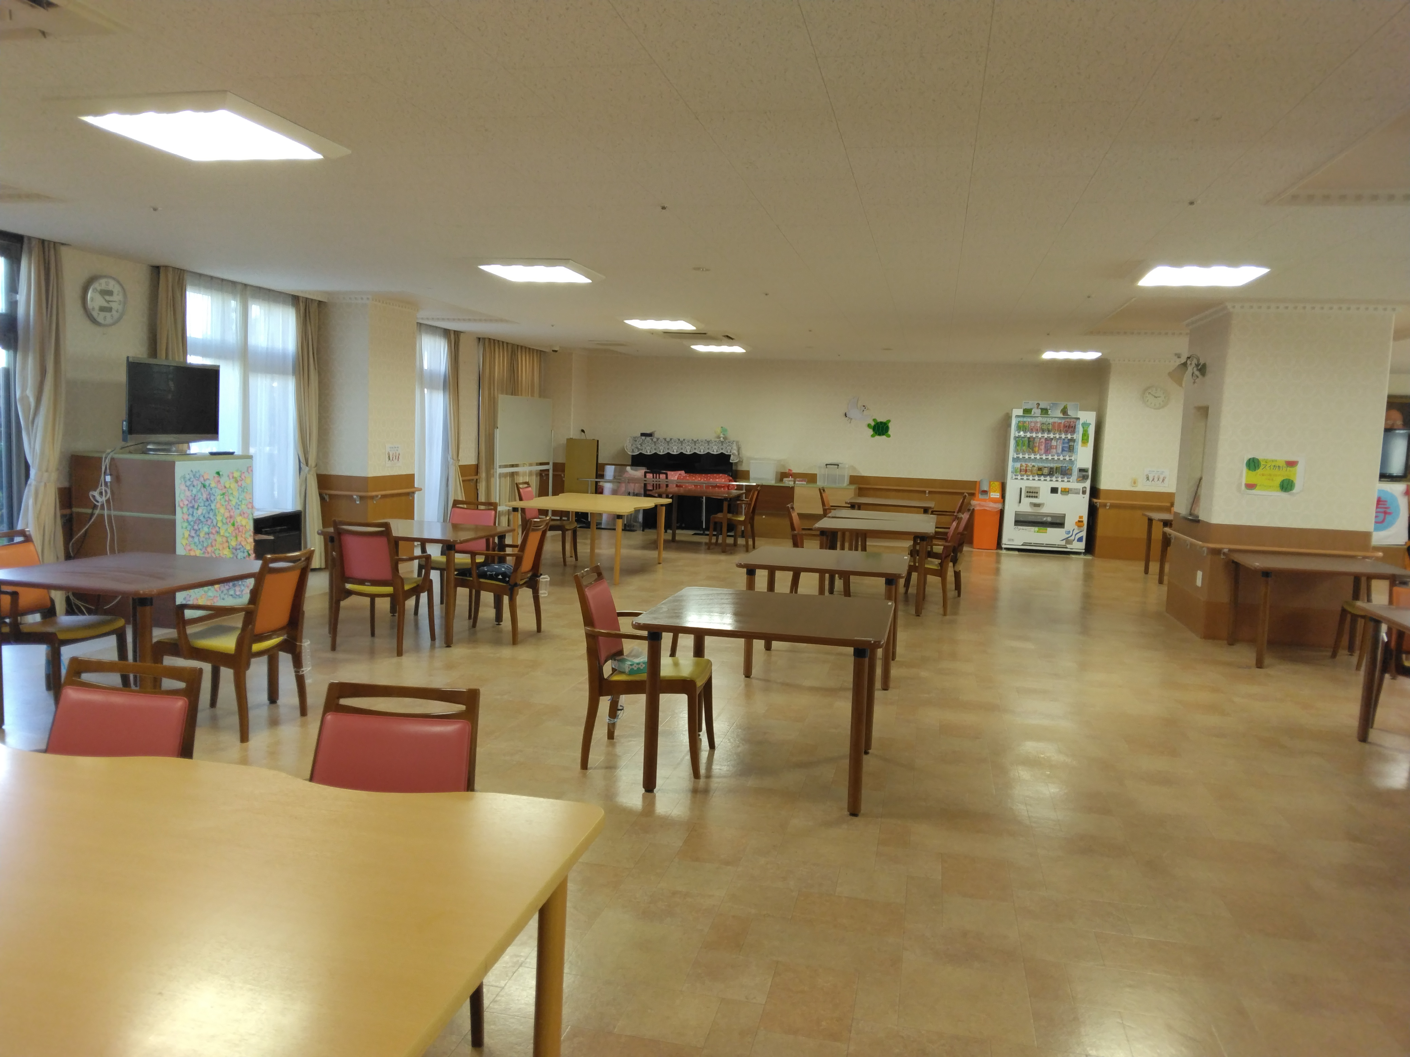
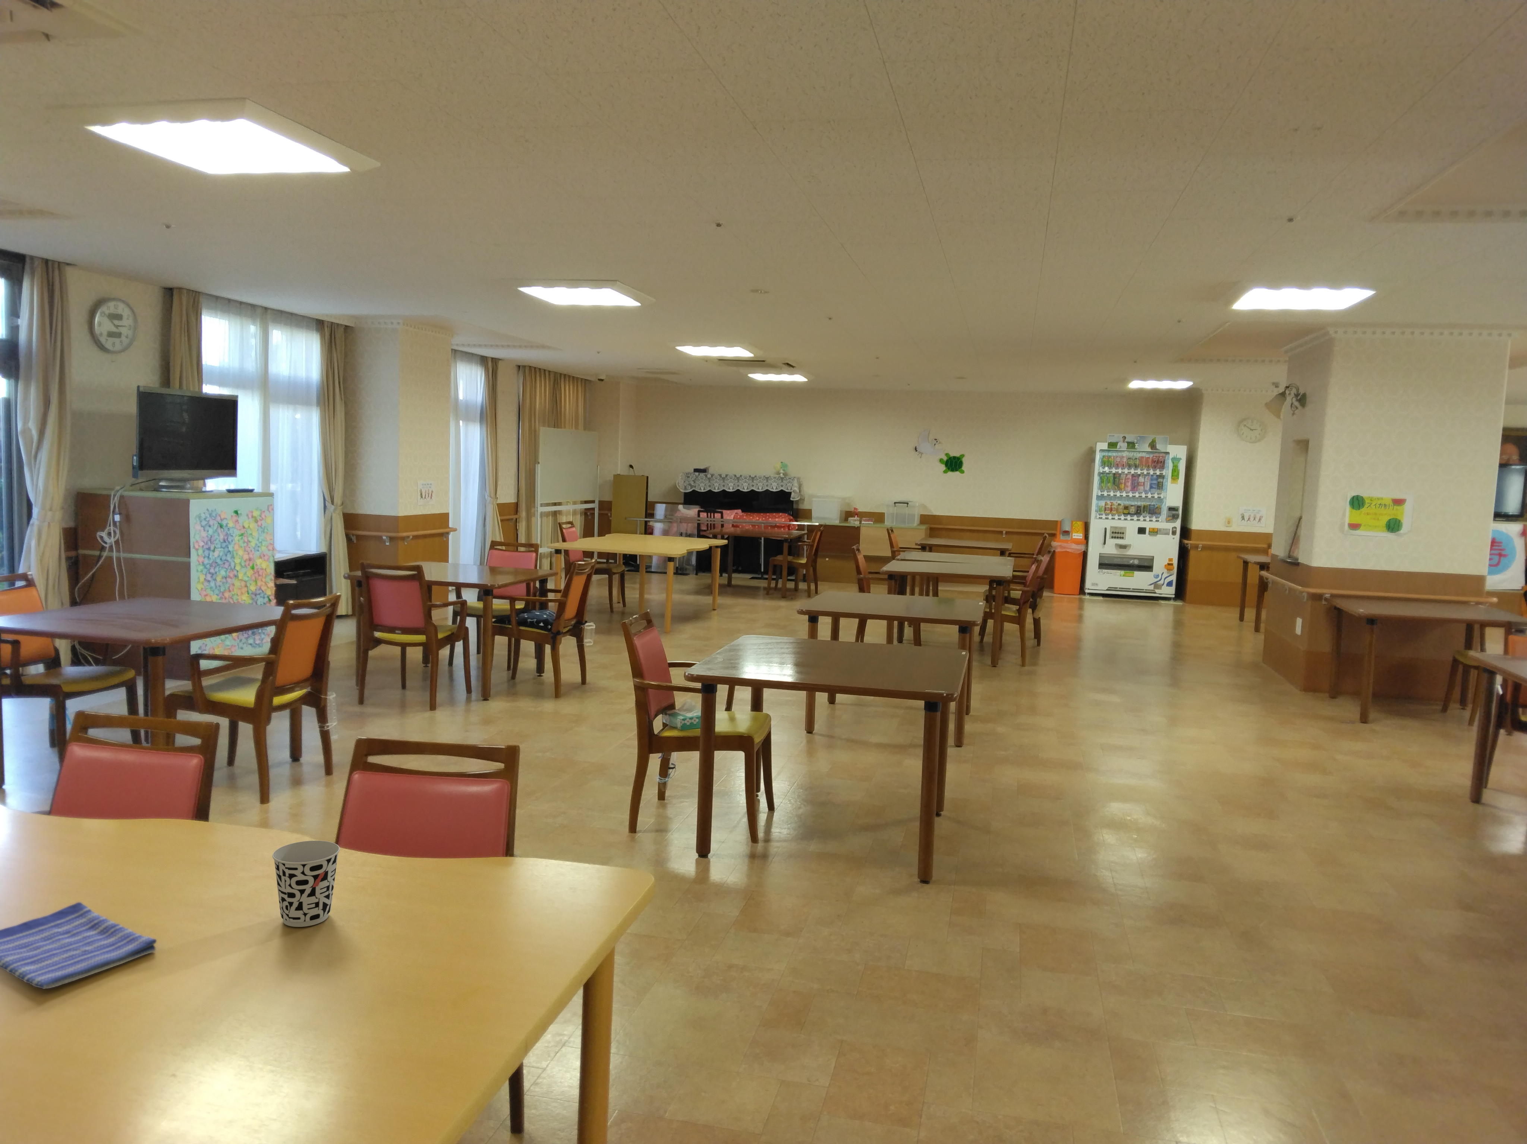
+ cup [272,840,340,928]
+ dish towel [0,902,158,989]
